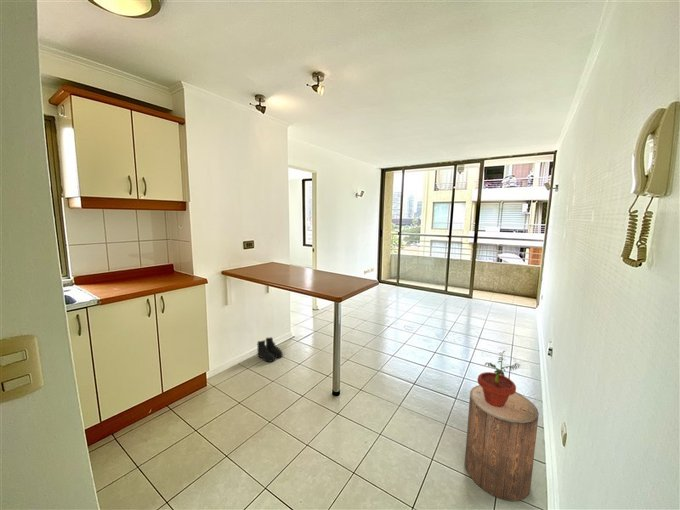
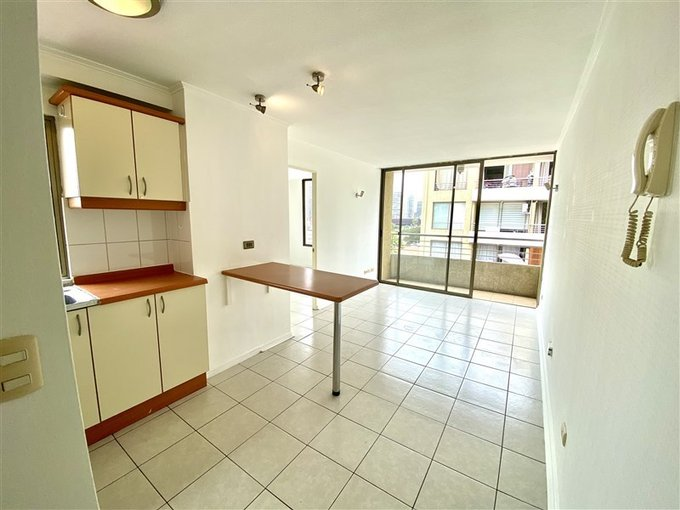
- potted plant [476,350,521,408]
- stool [464,384,540,502]
- boots [256,336,284,363]
